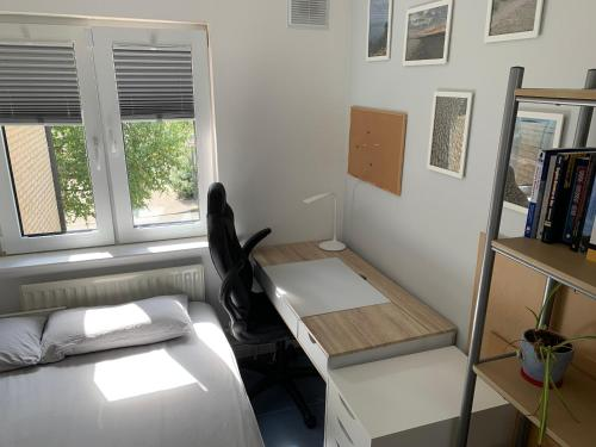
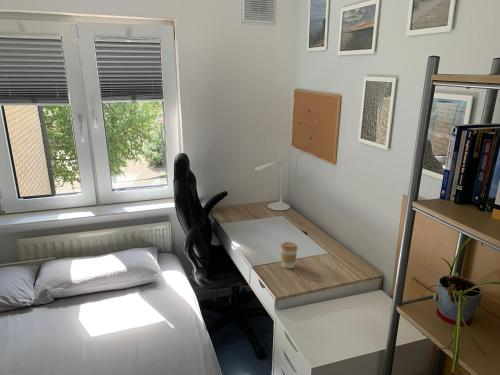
+ coffee cup [280,241,299,269]
